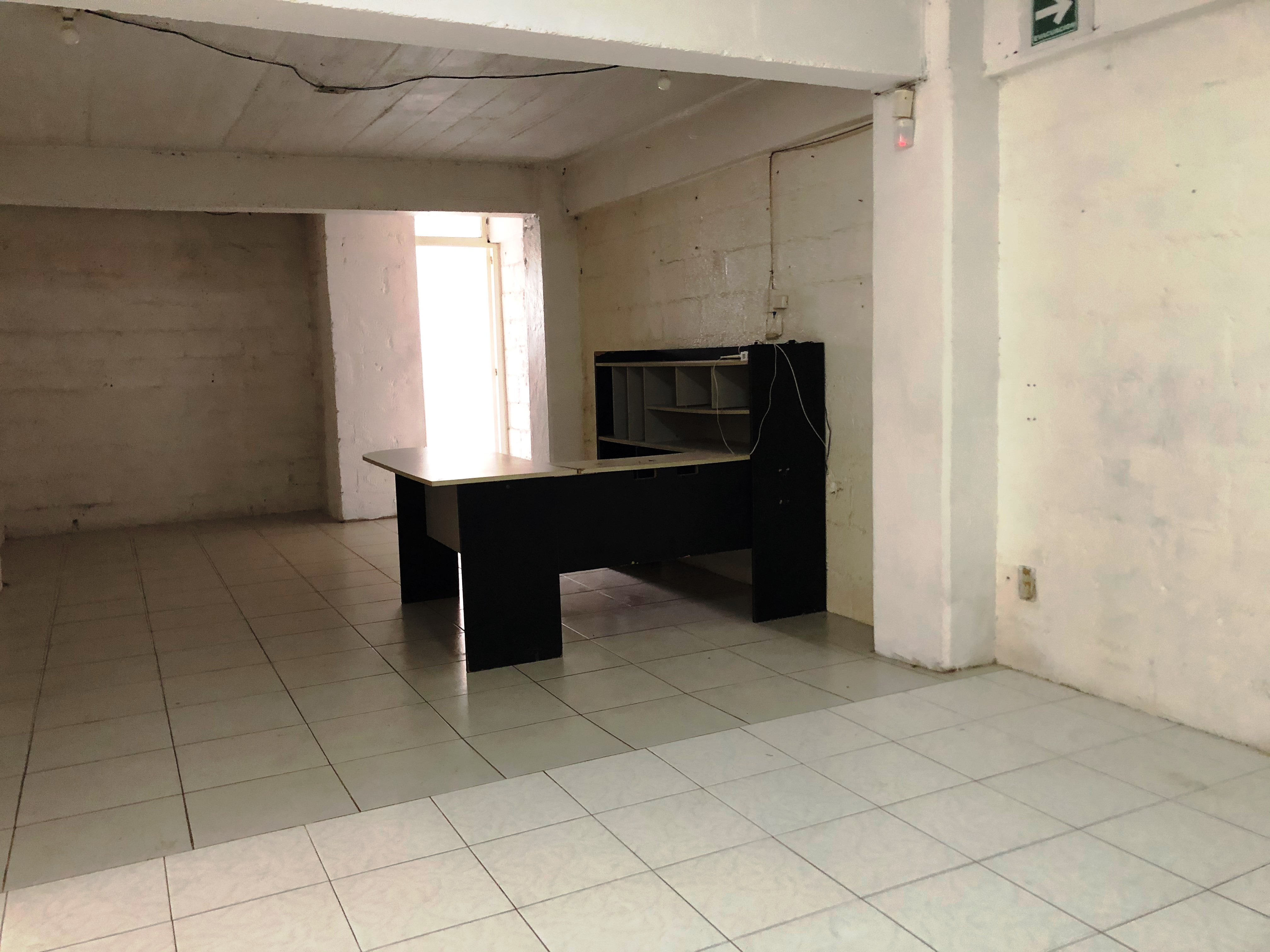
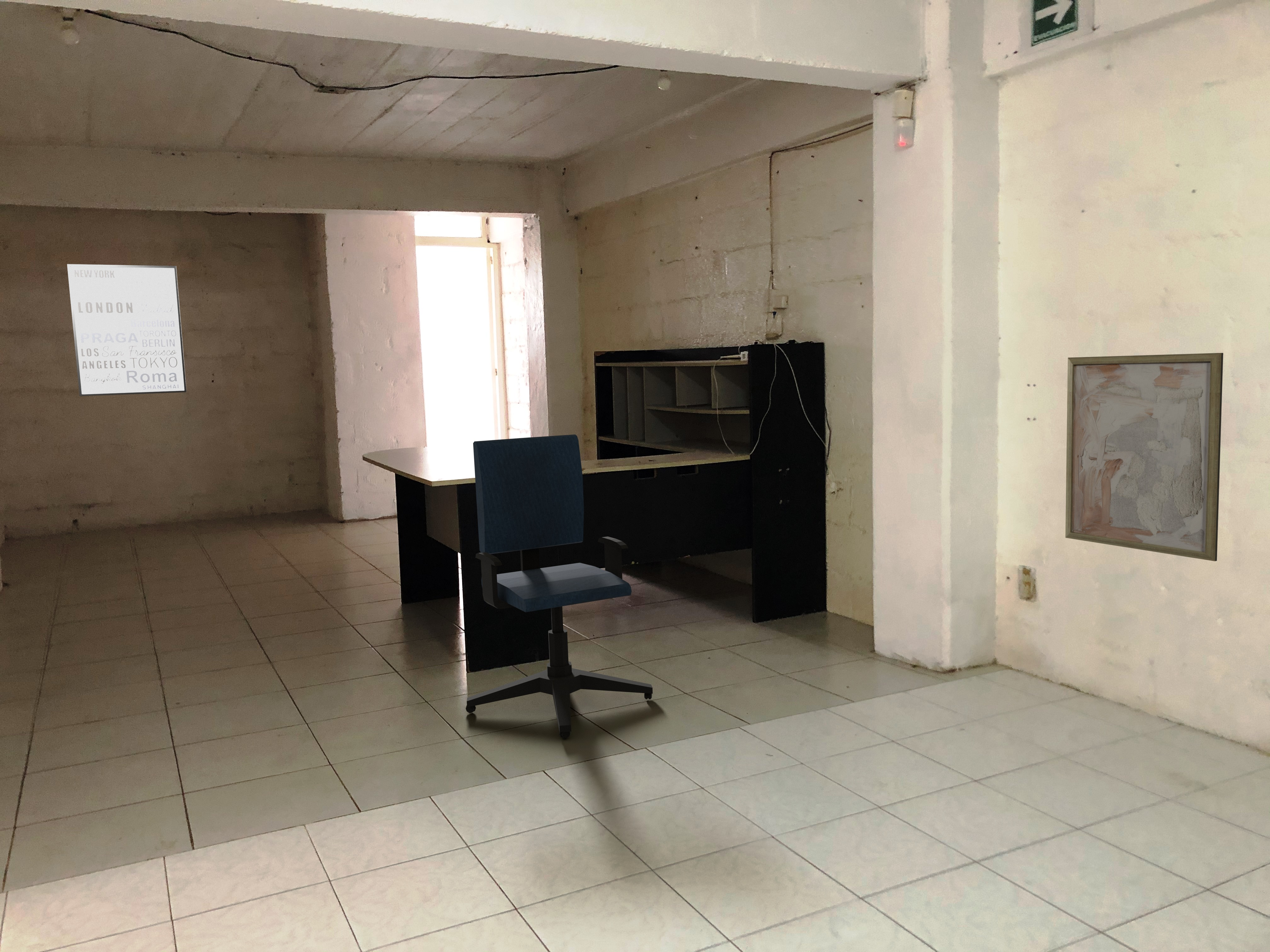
+ office chair [465,434,653,739]
+ wall art [1065,353,1224,562]
+ wall art [67,264,187,397]
